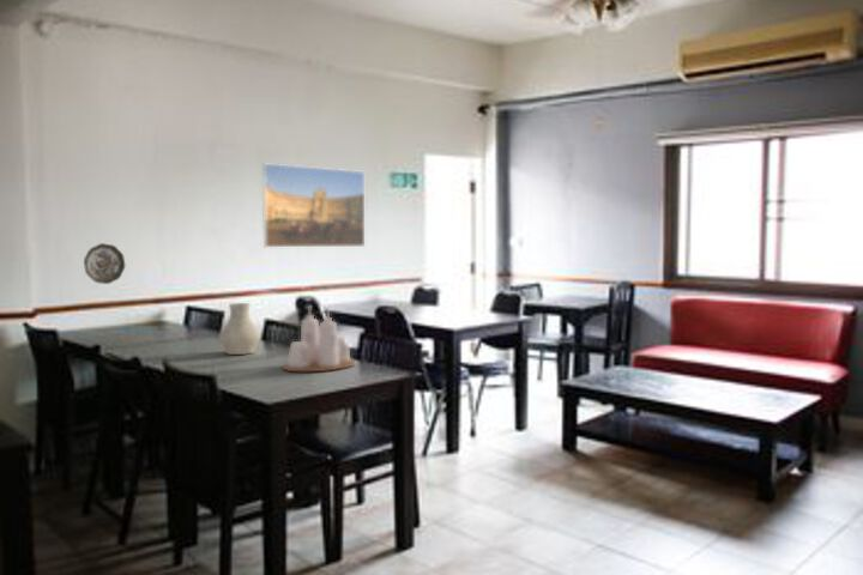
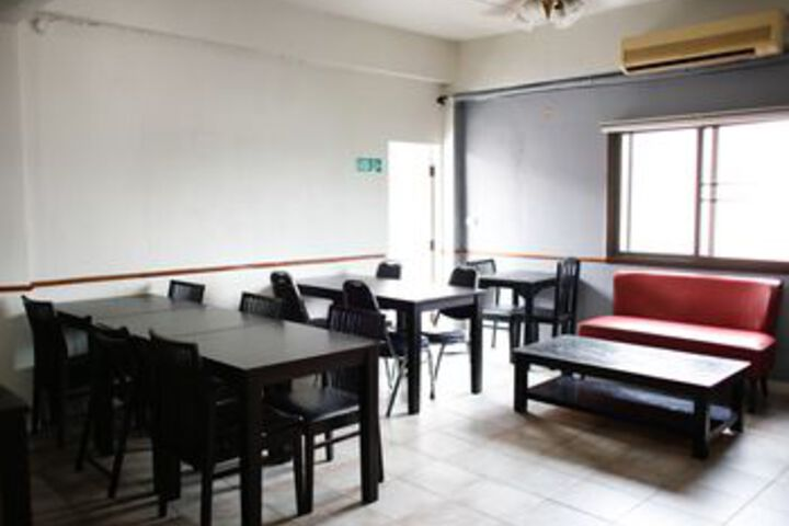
- decorative plate [83,242,126,285]
- condiment set [282,304,356,373]
- vase [218,302,261,356]
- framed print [261,163,366,248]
